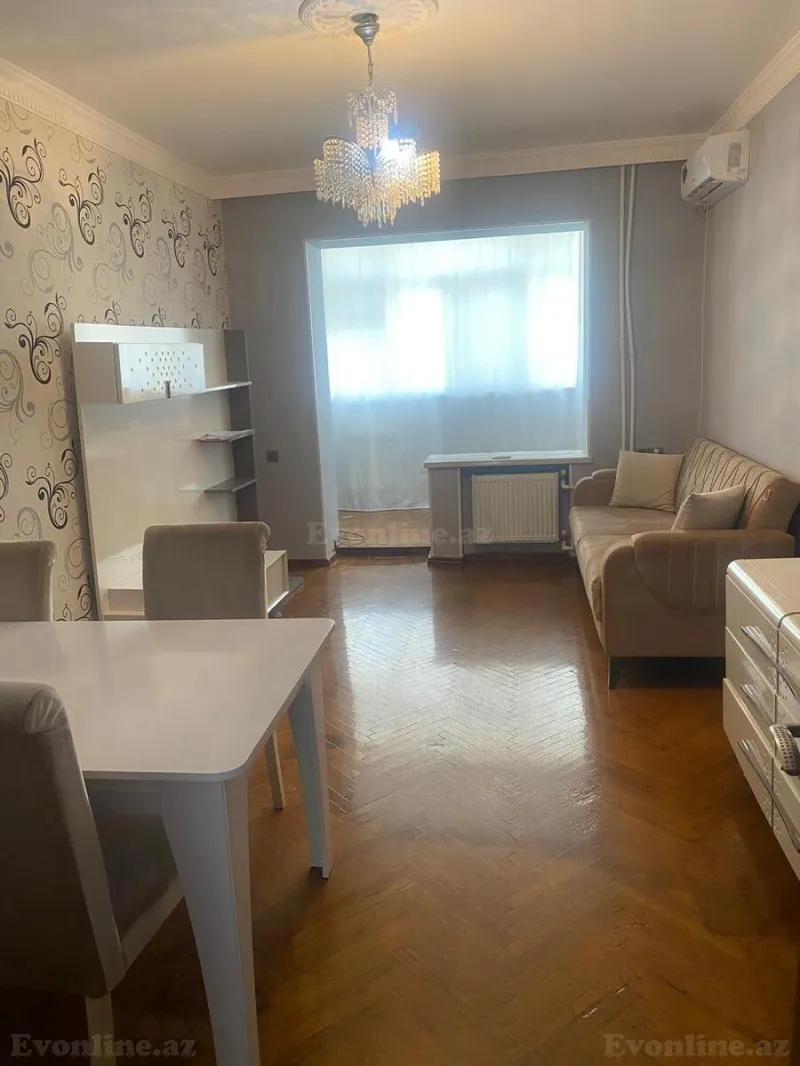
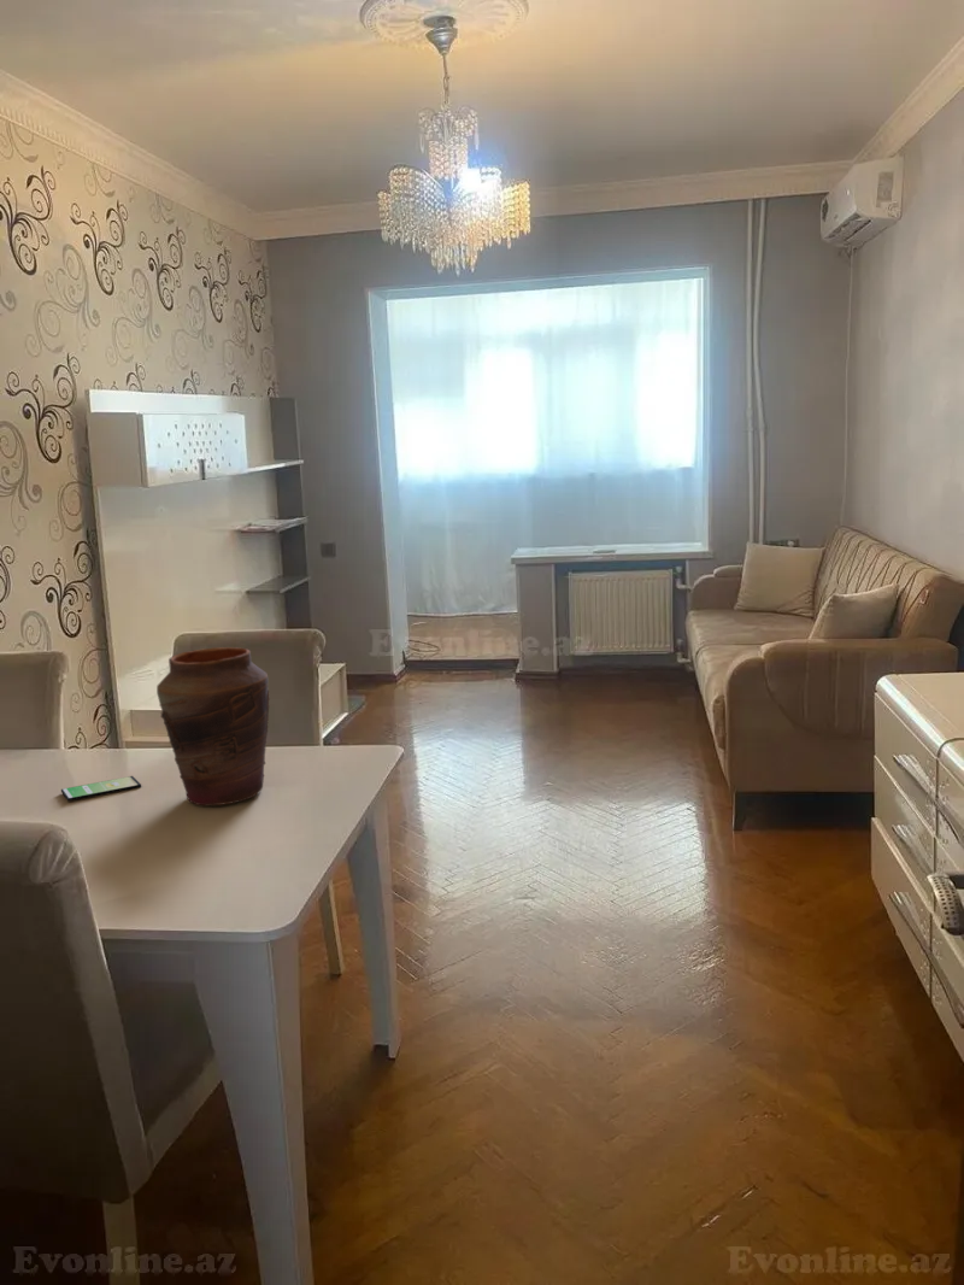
+ smartphone [60,775,142,803]
+ vase [155,646,271,806]
